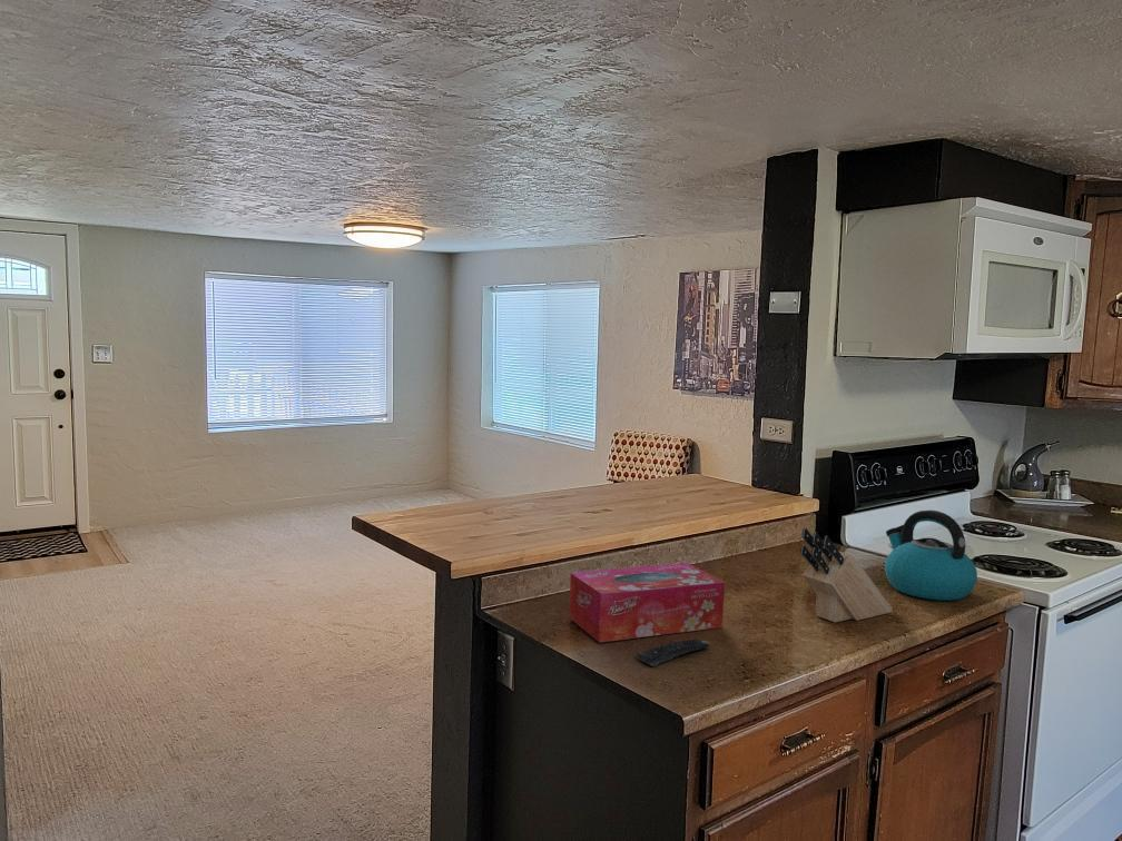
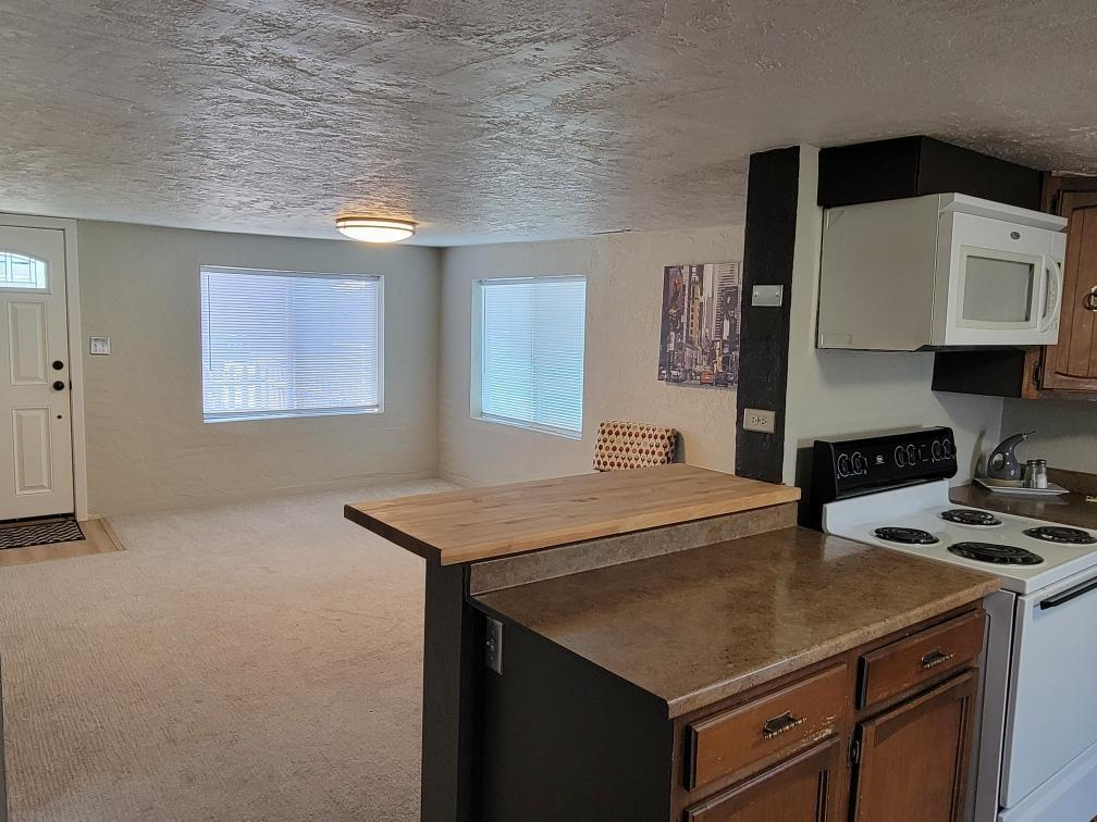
- knife block [799,527,894,624]
- remote control [637,639,710,667]
- kettle [884,509,978,602]
- tissue box [568,562,726,643]
